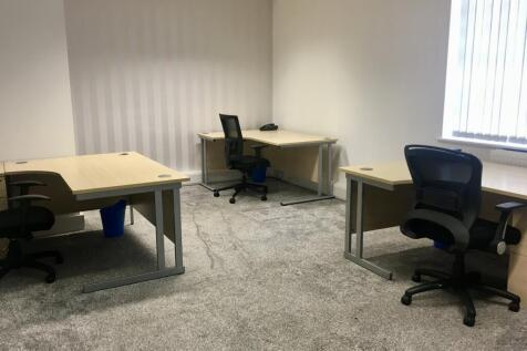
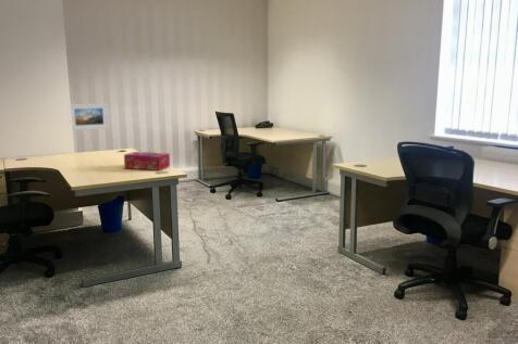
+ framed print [70,102,110,131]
+ tissue box [123,151,171,171]
